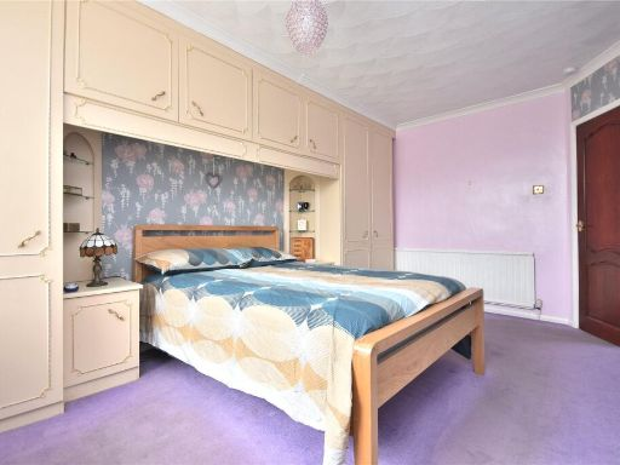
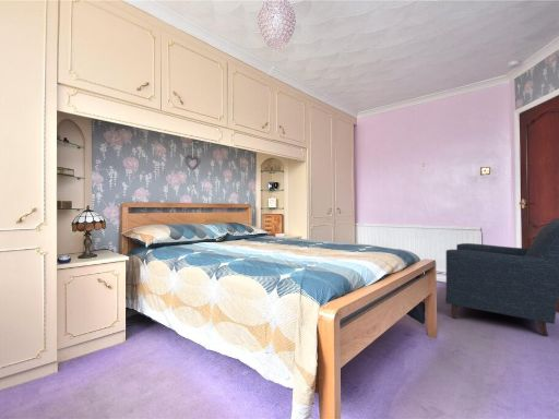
+ chair [444,217,559,337]
